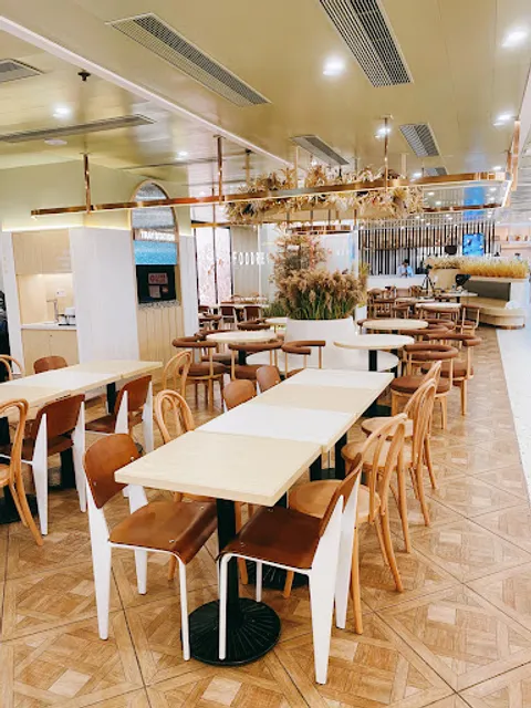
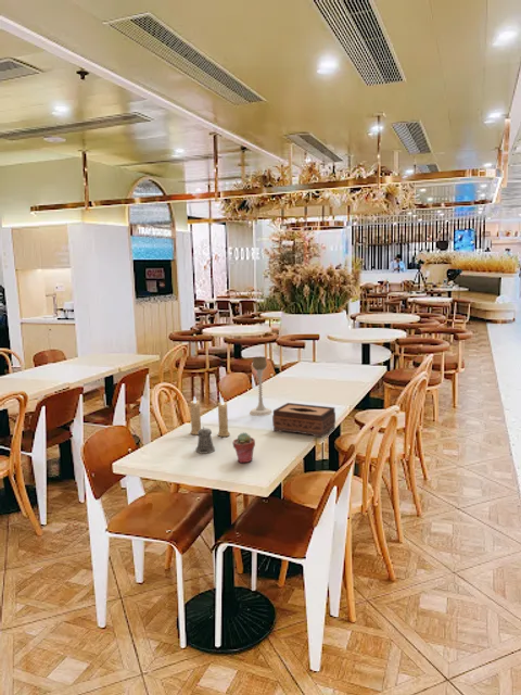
+ pepper shaker [195,426,216,455]
+ candle holder [249,355,274,417]
+ tissue box [271,402,336,438]
+ potted succulent [232,431,256,464]
+ candle [189,395,231,438]
